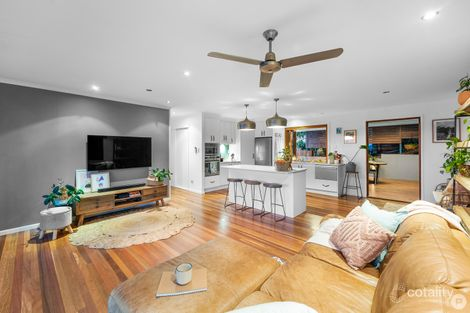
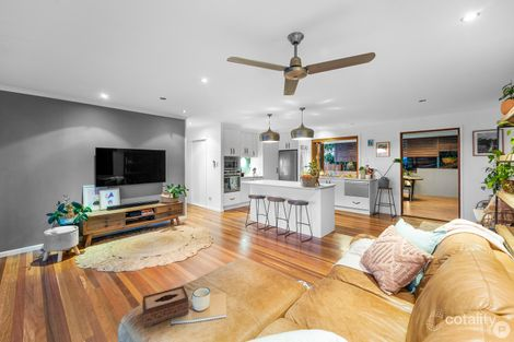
+ tissue box [141,285,190,329]
